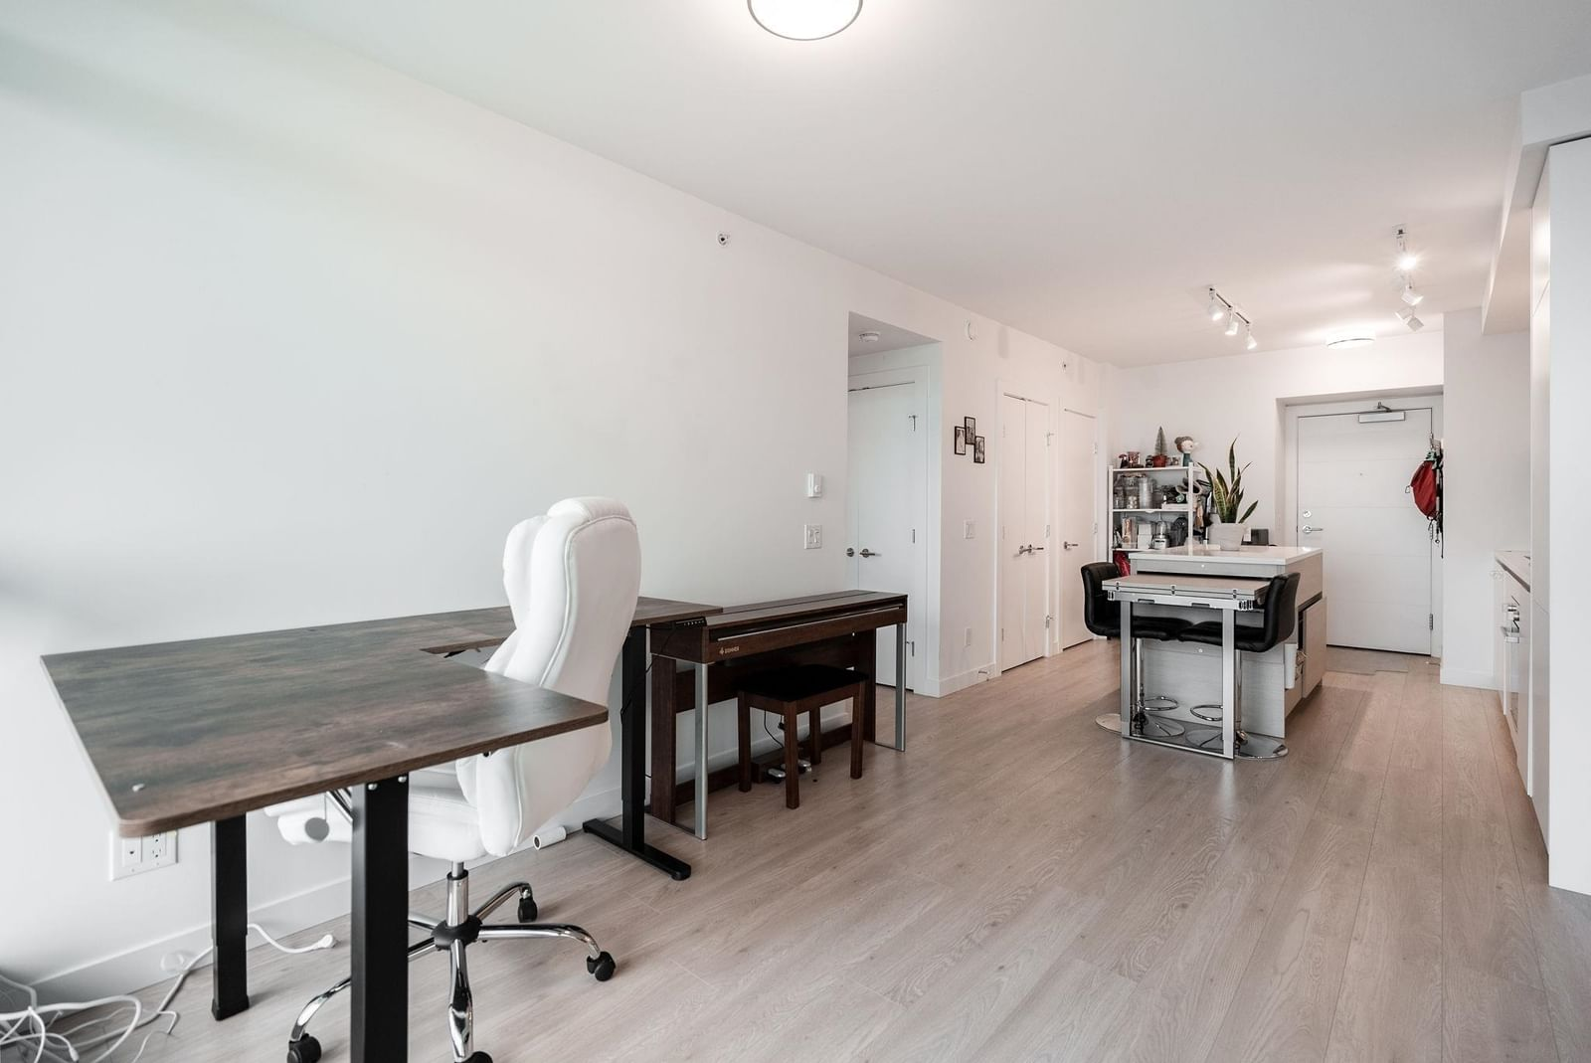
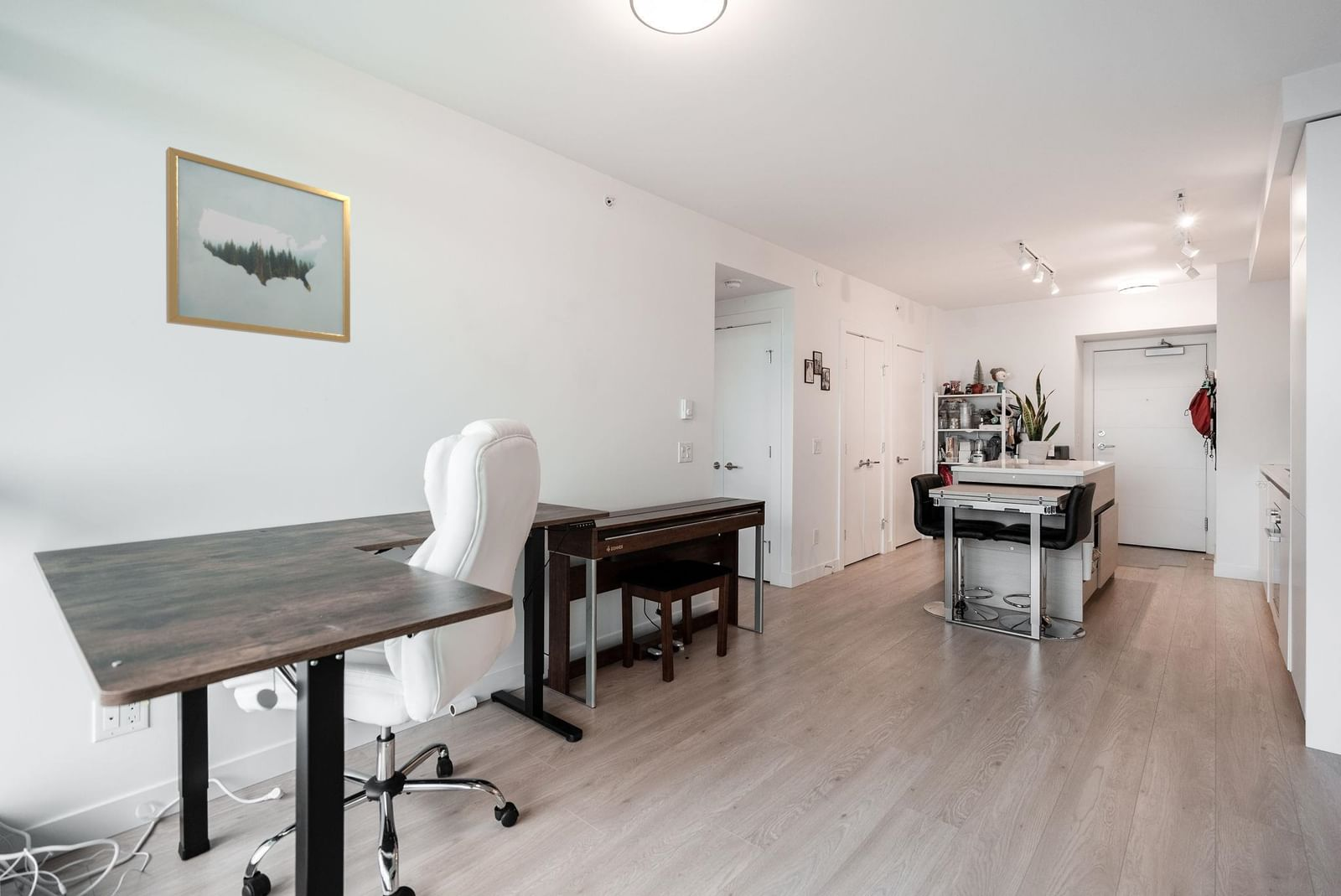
+ wall art [165,146,351,344]
